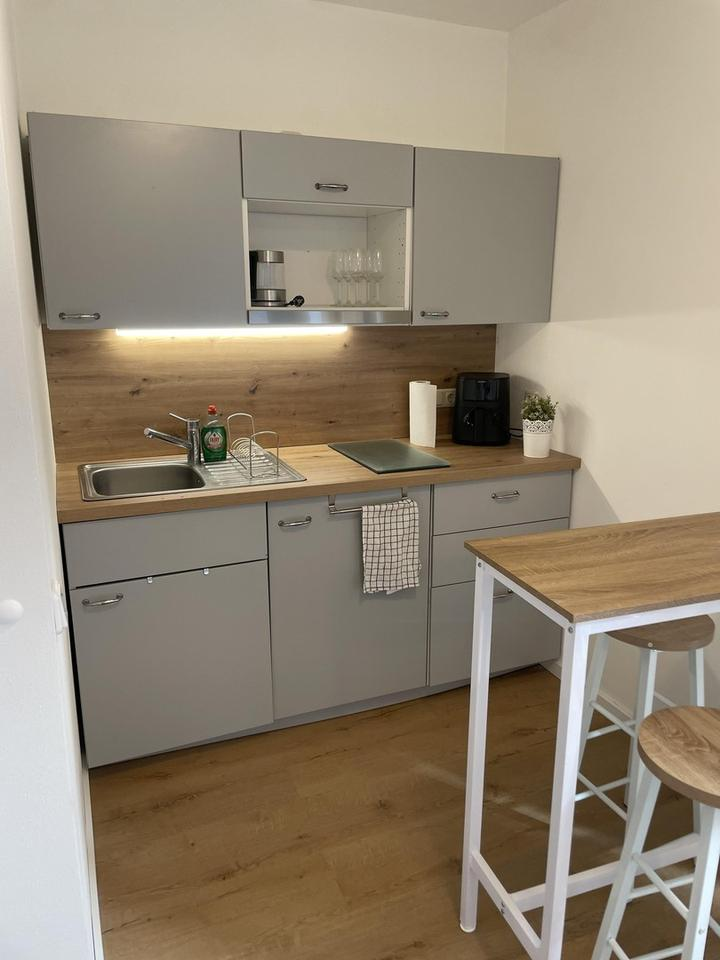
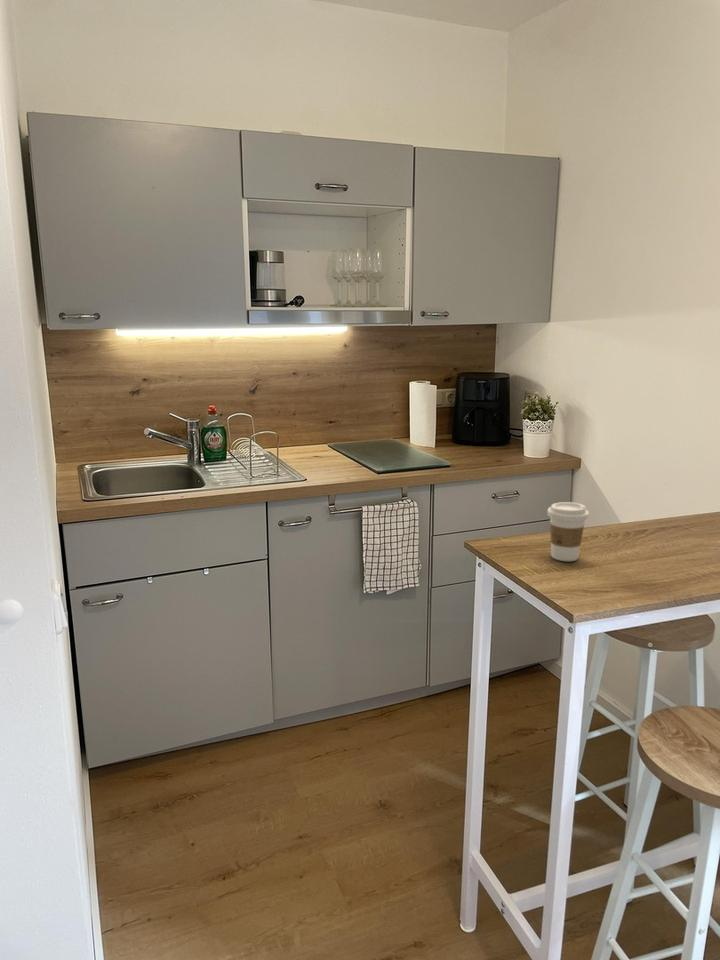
+ coffee cup [546,501,590,562]
